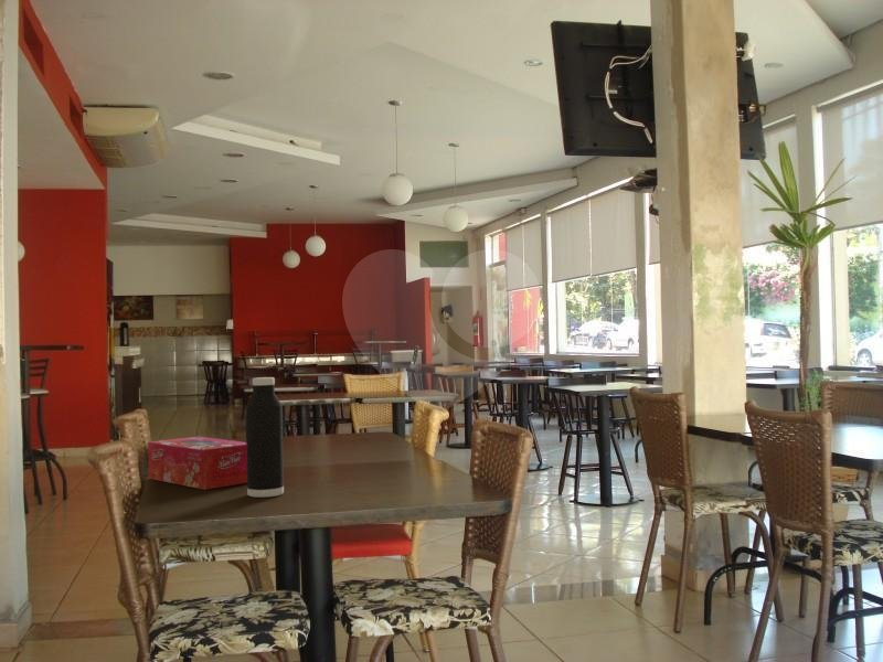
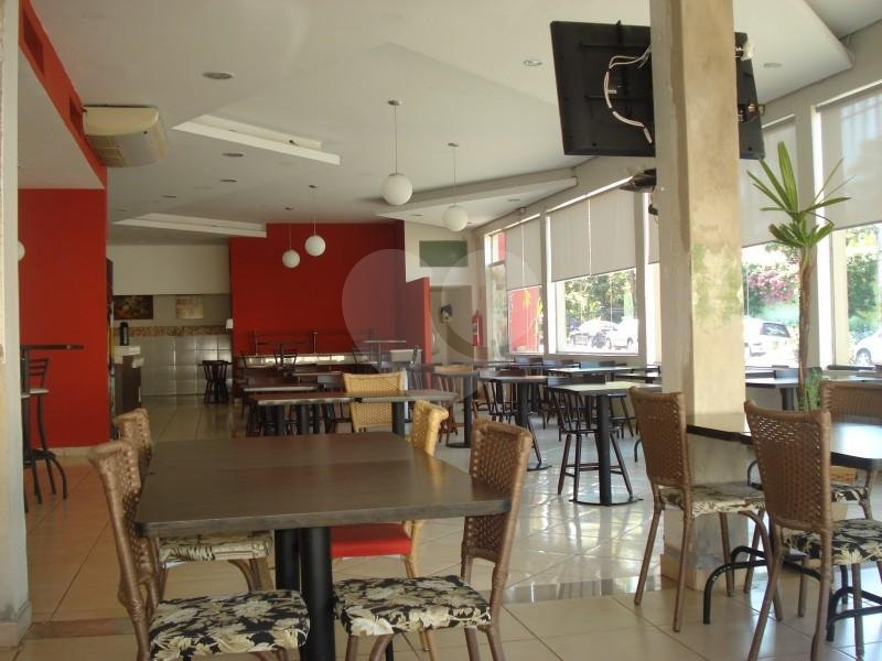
- water bottle [245,376,285,499]
- tissue box [147,436,247,491]
